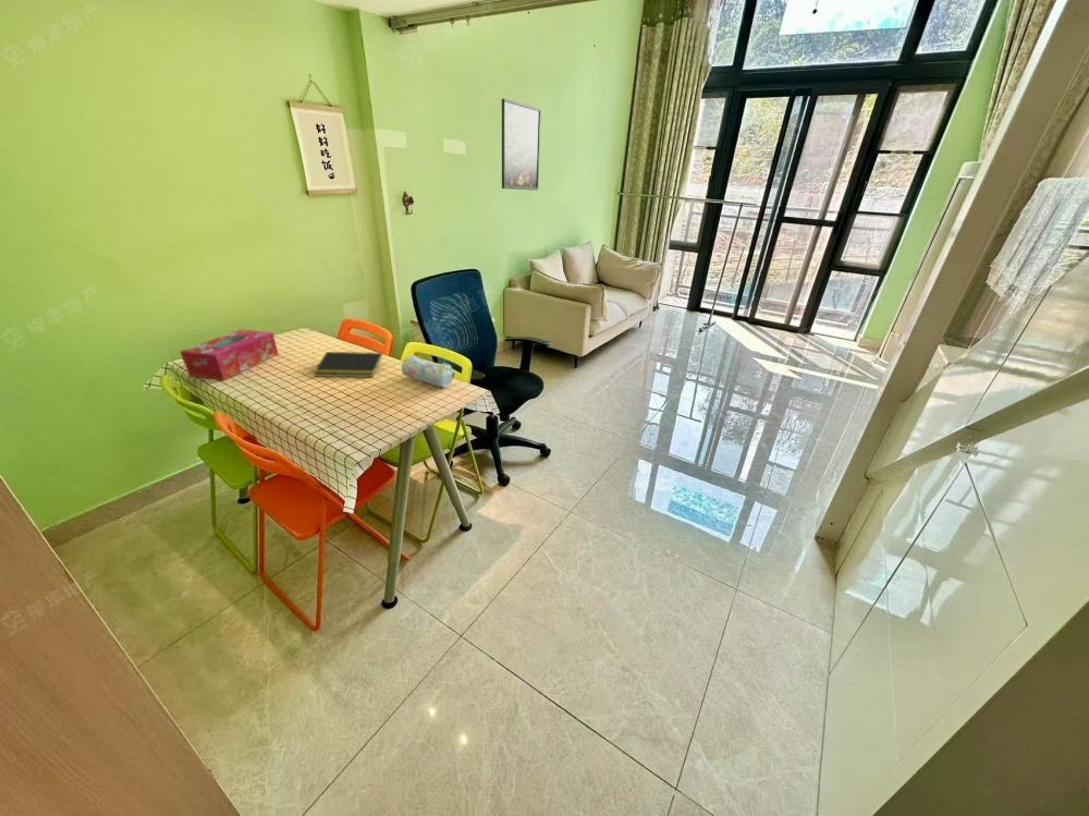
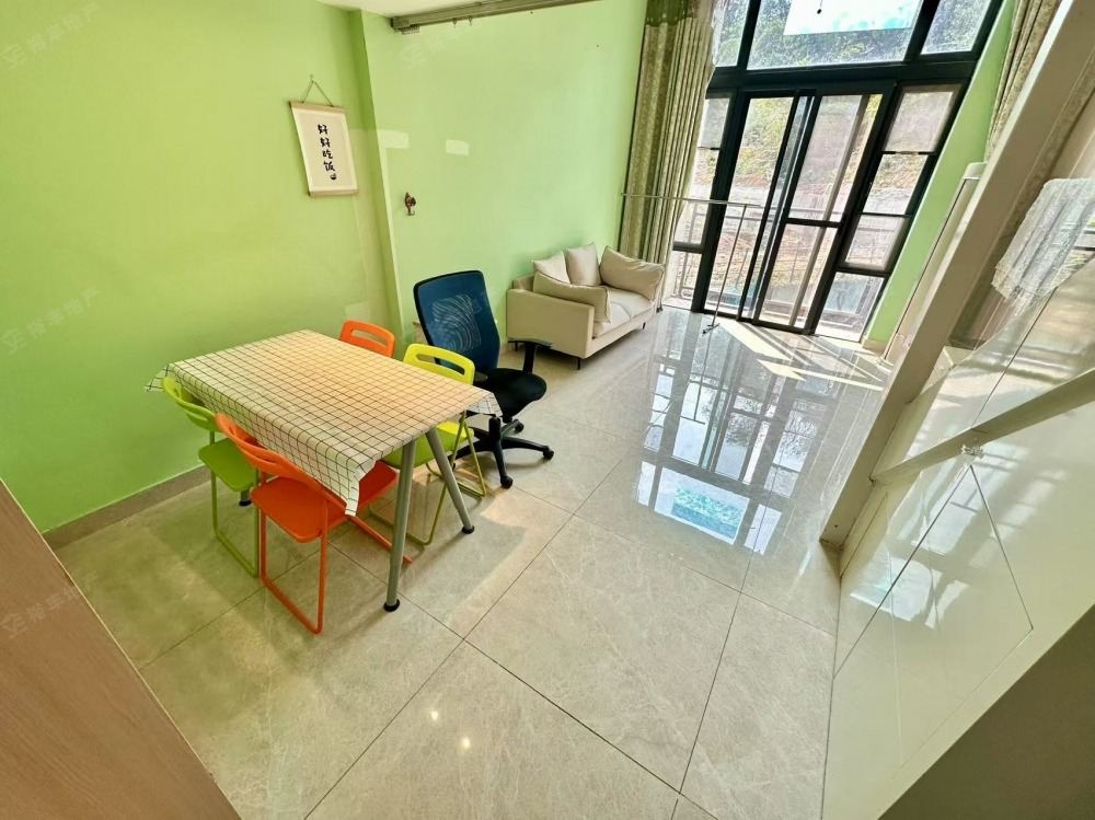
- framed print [501,98,542,191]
- notepad [311,351,383,378]
- pencil case [401,354,455,389]
- tissue box [179,328,280,381]
